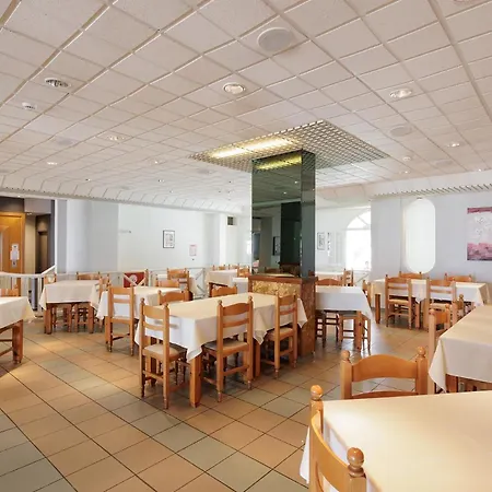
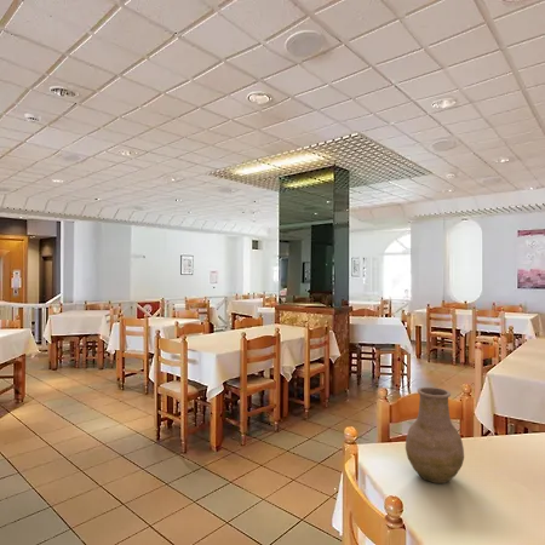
+ vase [405,386,465,484]
